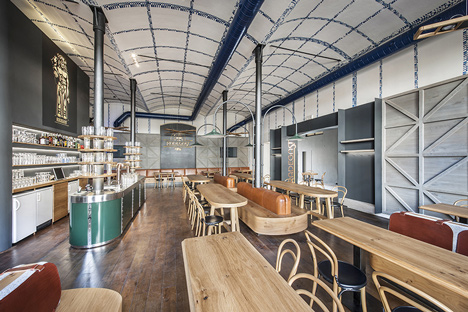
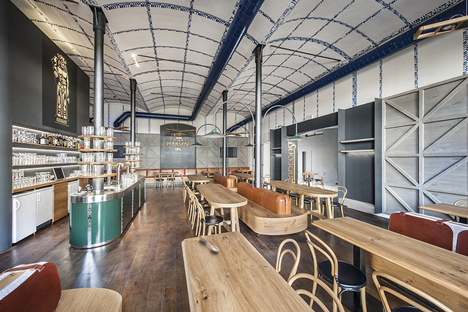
+ spoon [199,235,220,253]
